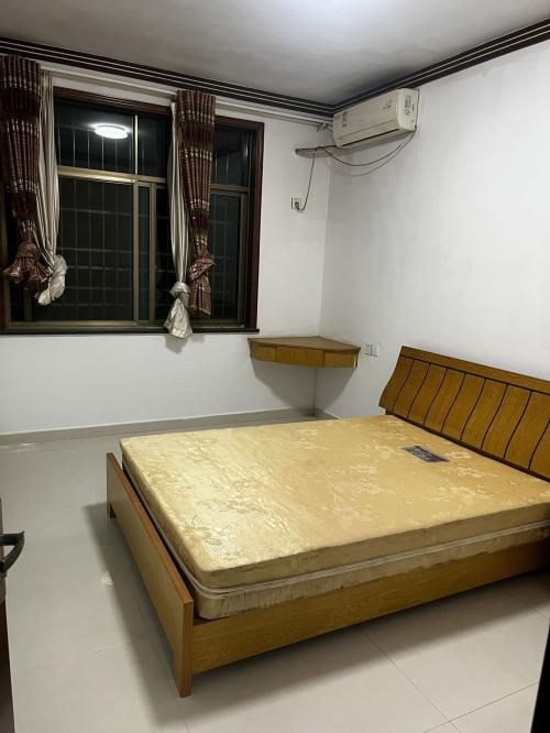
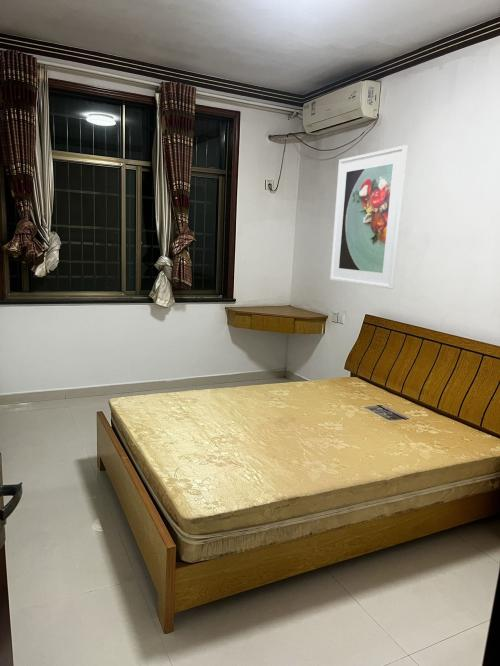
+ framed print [329,144,408,290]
